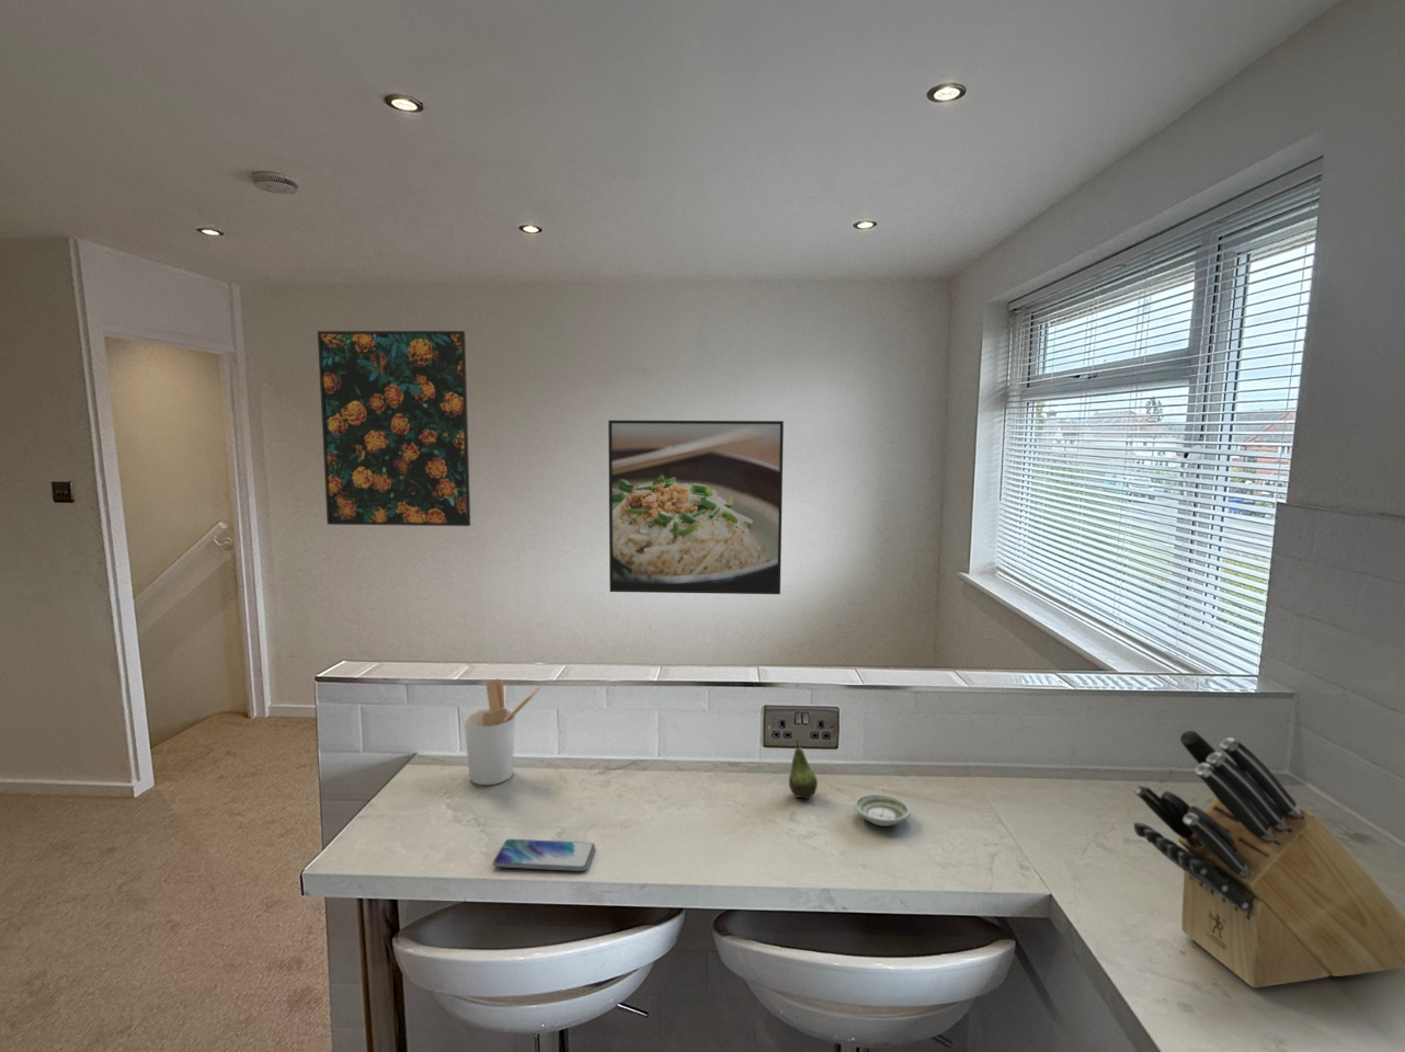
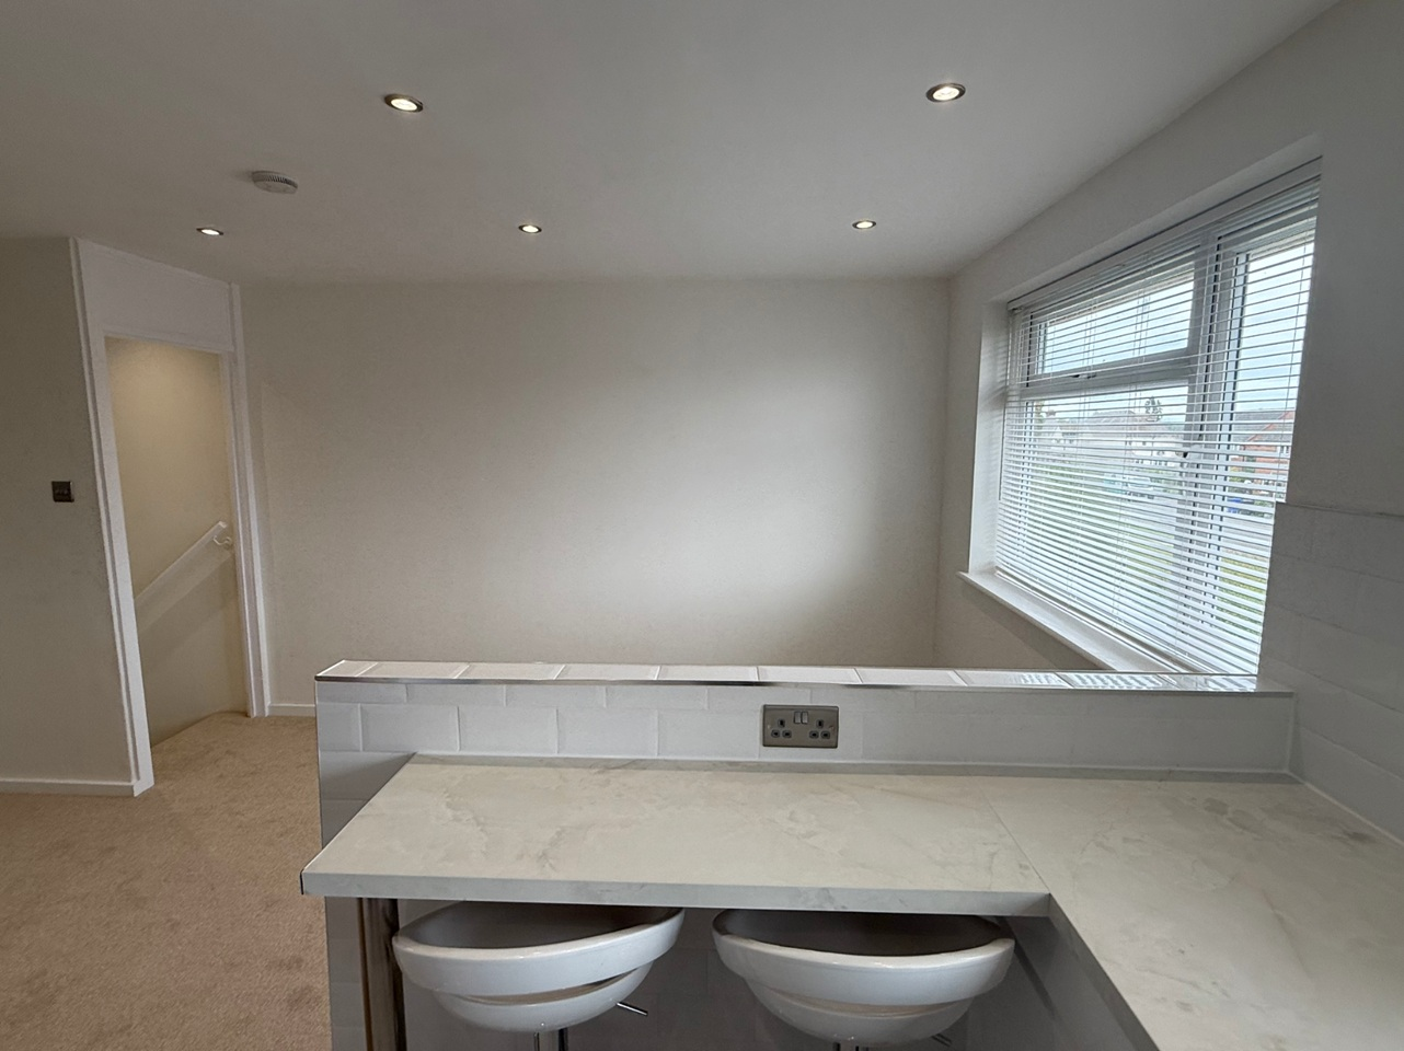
- utensil holder [462,678,542,786]
- saucer [852,793,912,828]
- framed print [607,420,785,595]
- knife block [1132,729,1405,988]
- fruit [788,738,819,800]
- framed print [317,329,471,527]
- smartphone [492,839,596,872]
